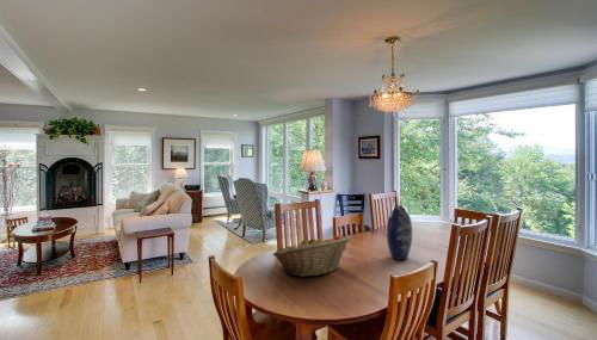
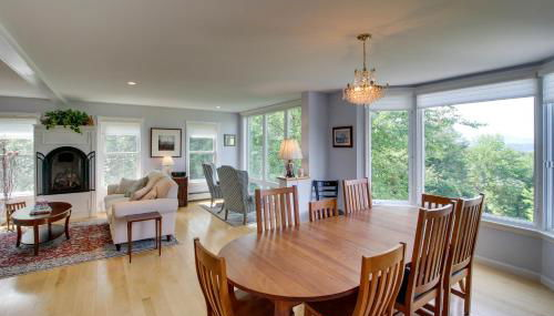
- vase [386,205,413,261]
- fruit basket [272,235,352,278]
